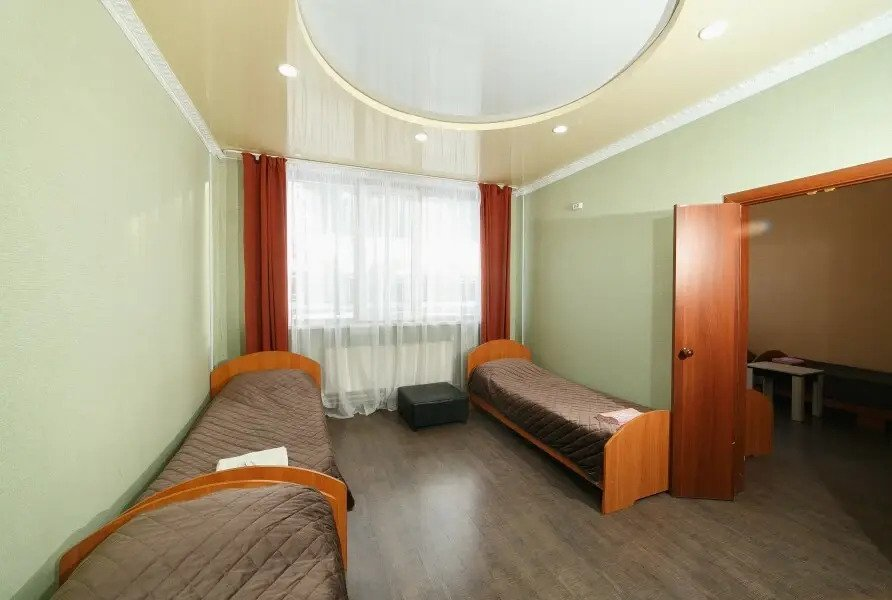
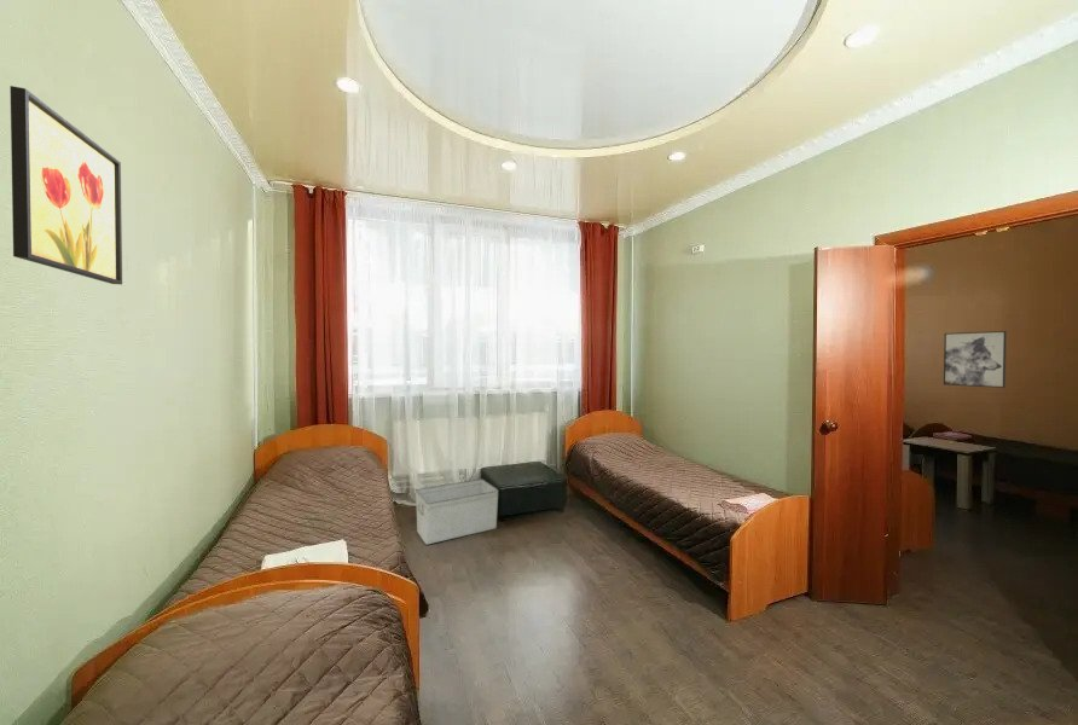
+ wall art [8,85,123,285]
+ storage bin [415,477,499,545]
+ wall art [943,330,1008,389]
